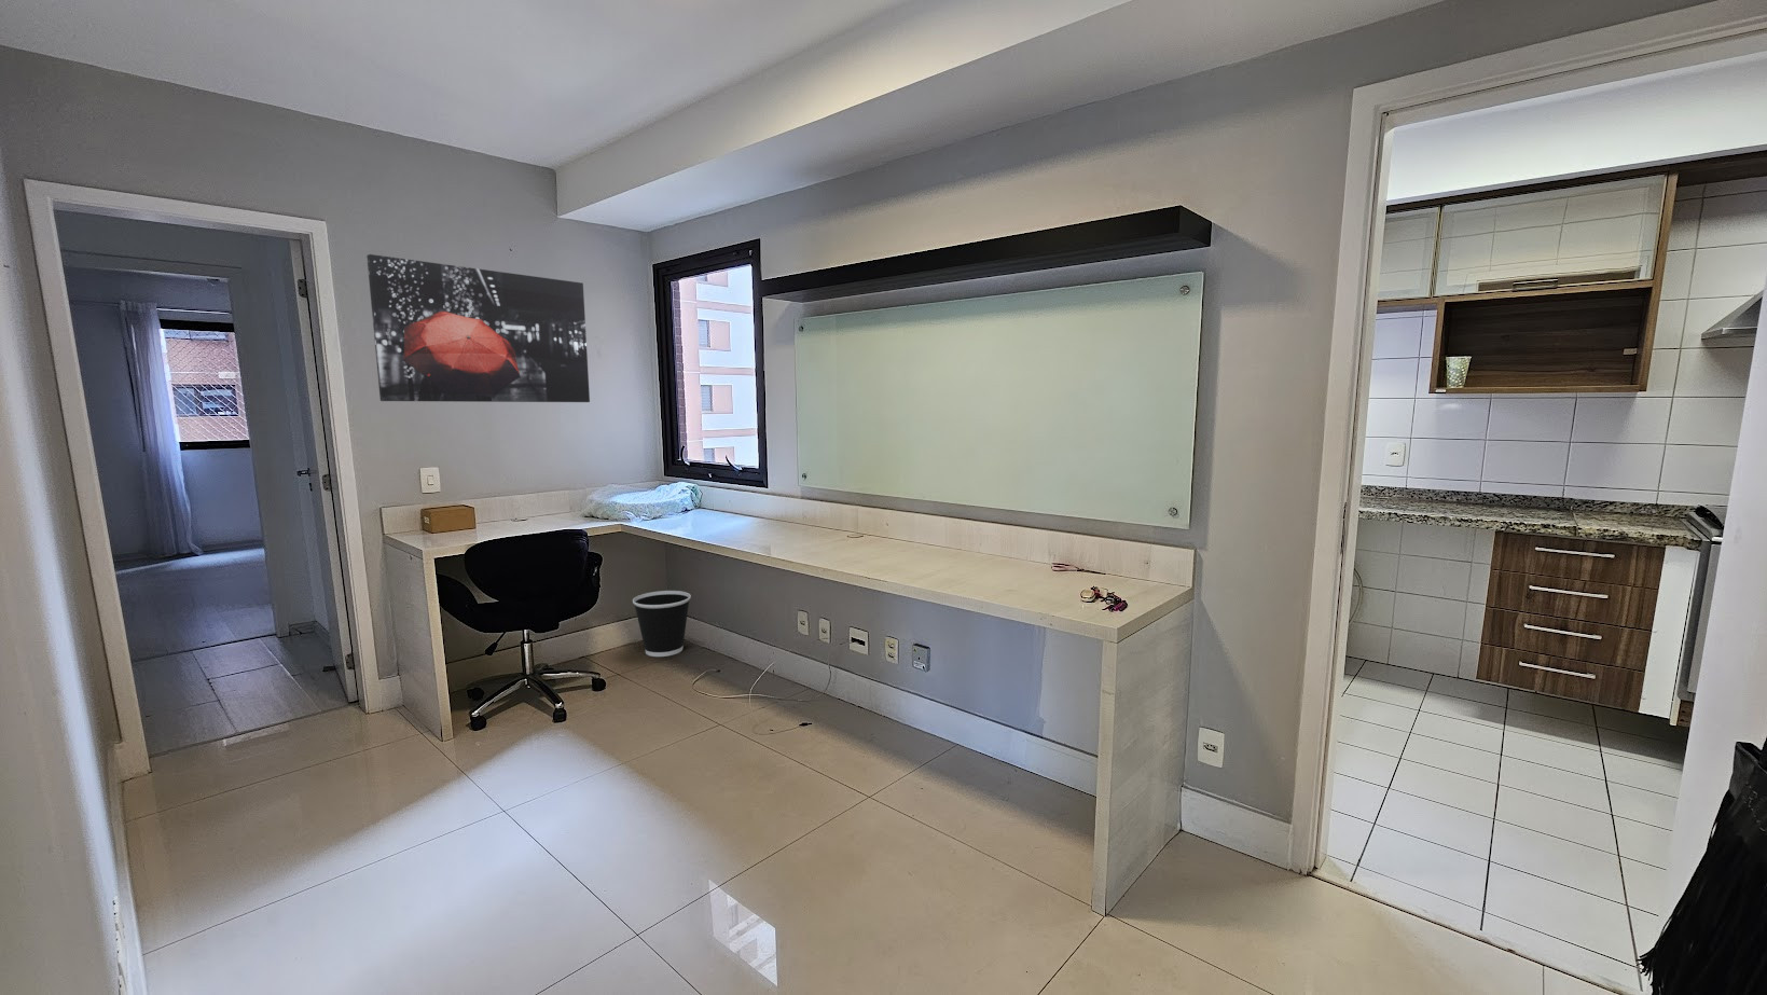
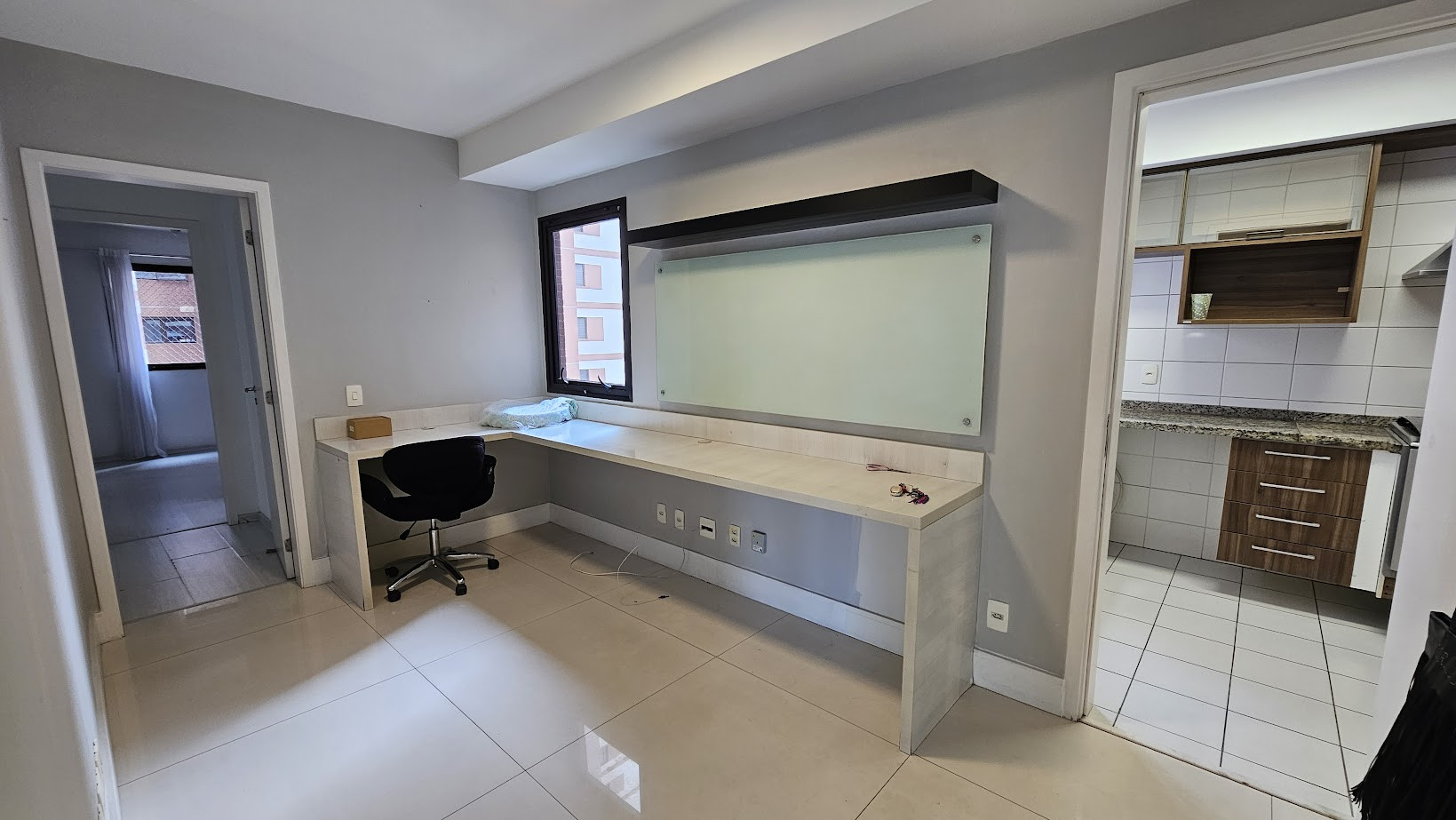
- wastebasket [632,590,692,658]
- wall art [365,254,591,403]
